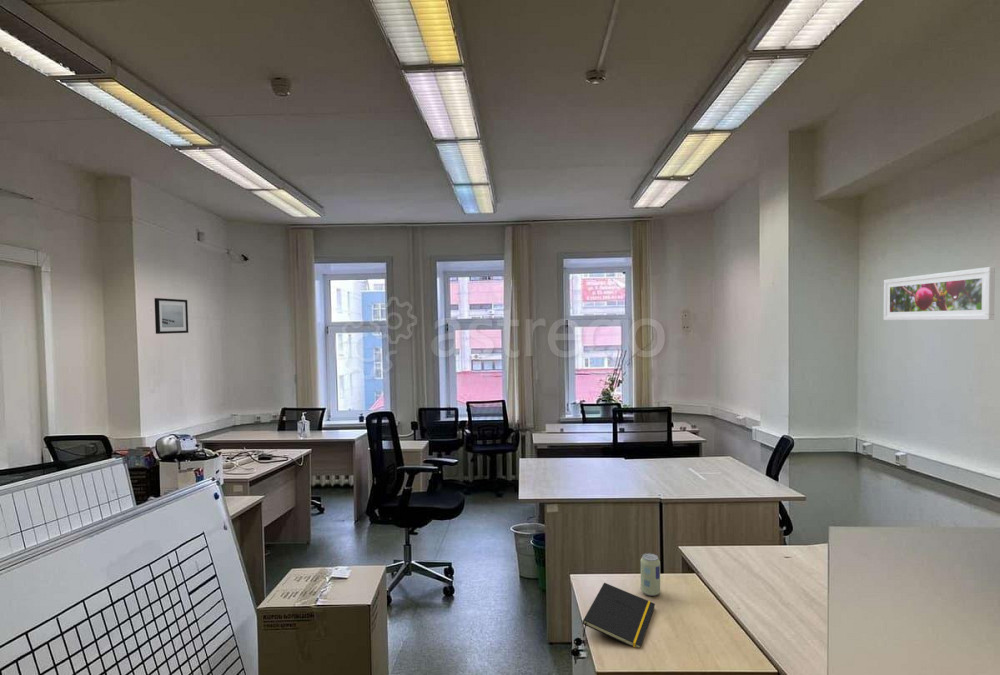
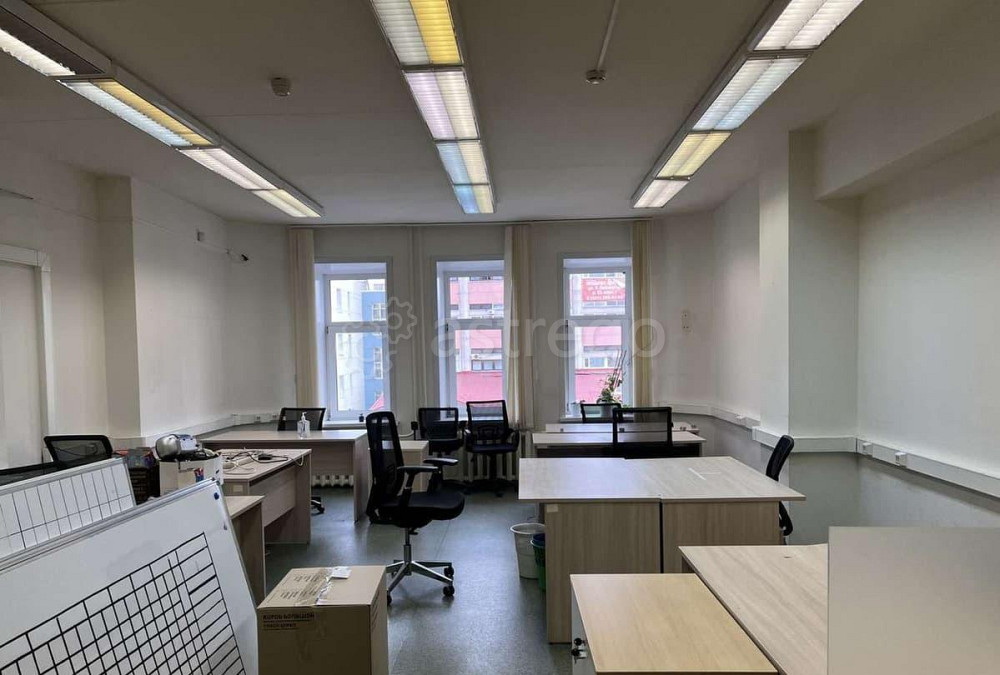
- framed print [883,266,996,321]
- wall art [153,297,189,335]
- beverage can [640,552,661,597]
- notepad [582,582,656,649]
